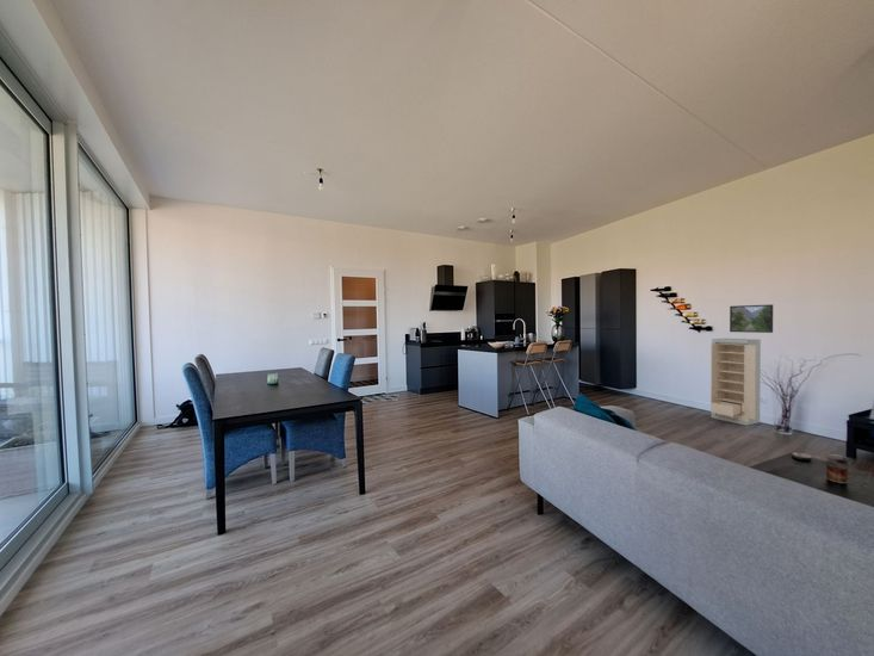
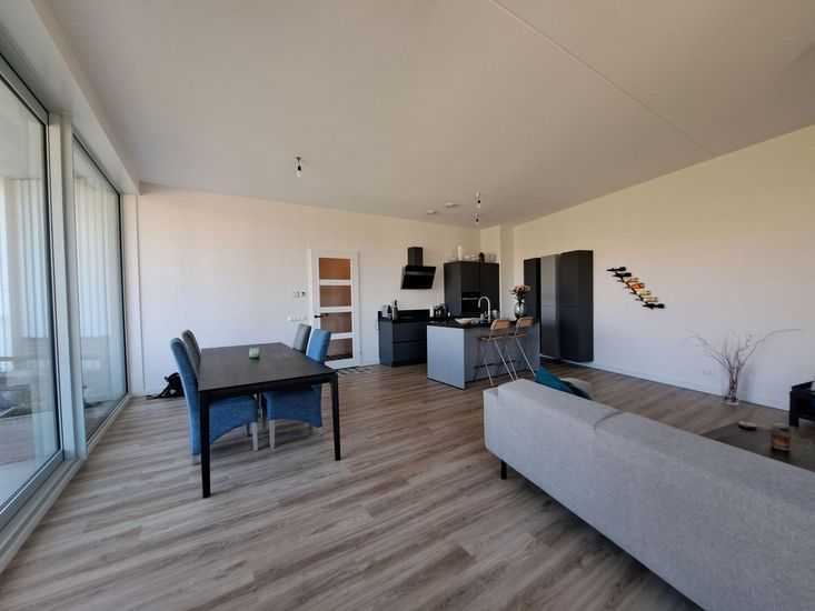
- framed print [729,303,774,334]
- storage cabinet [709,338,762,427]
